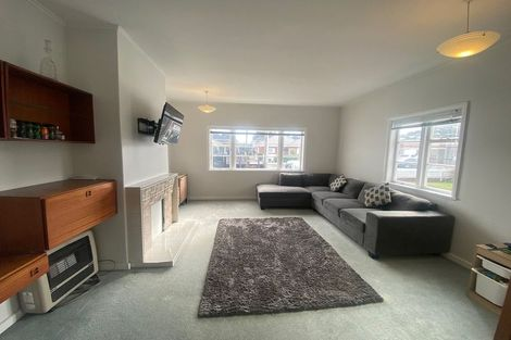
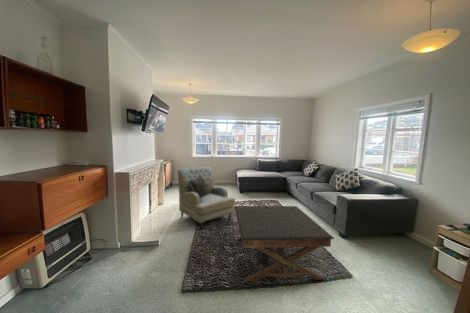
+ coffee table [233,205,335,283]
+ armchair [177,166,236,231]
